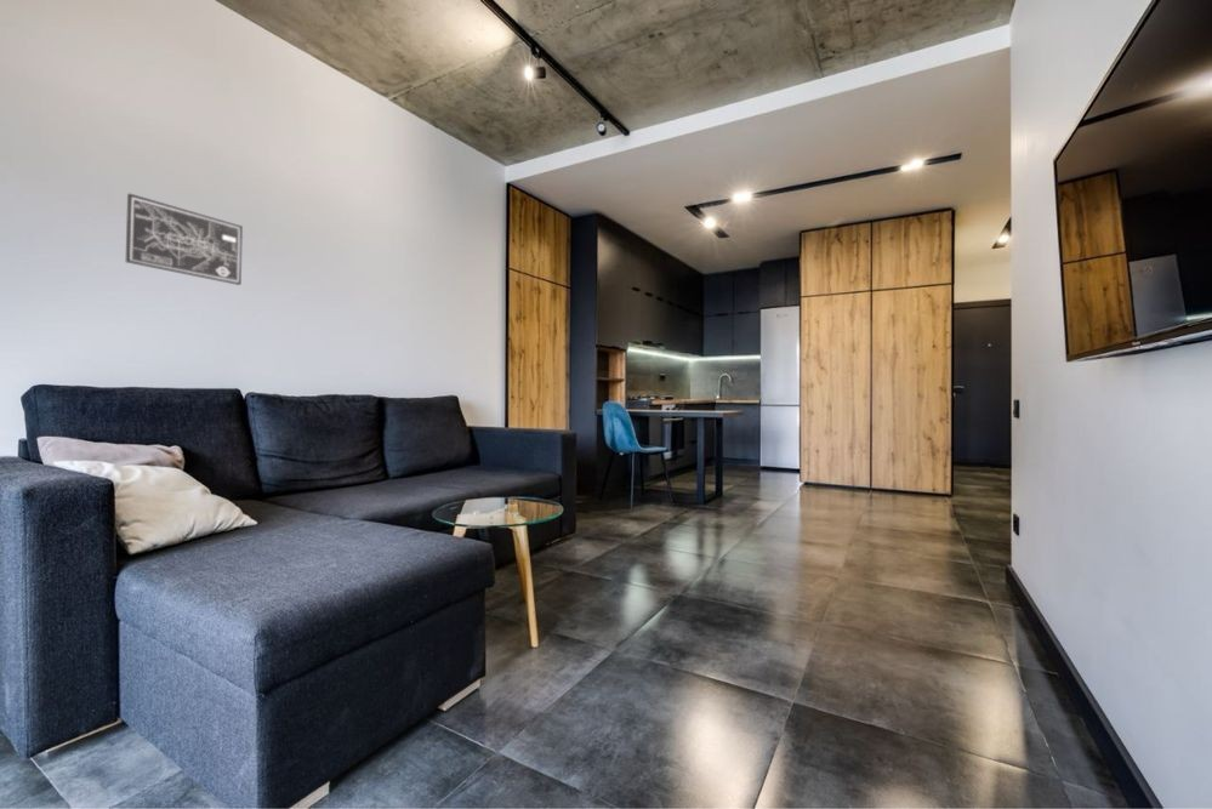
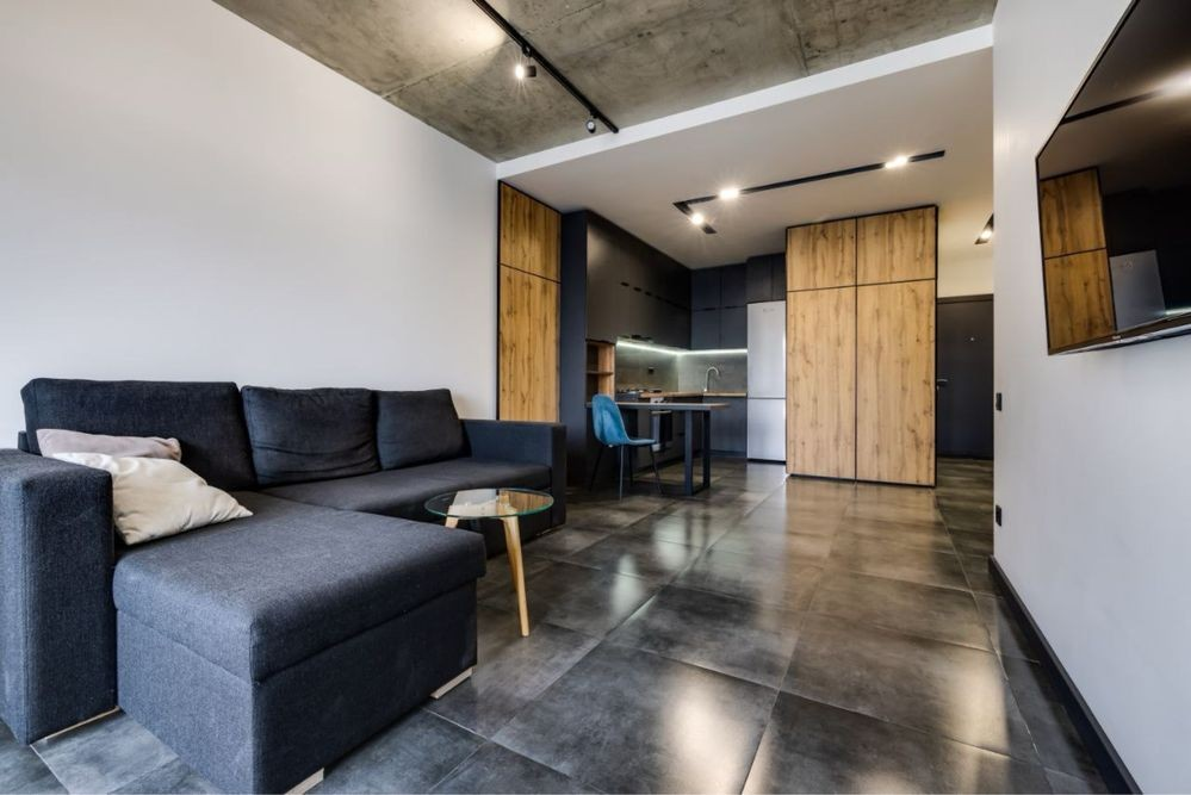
- wall art [125,192,244,286]
